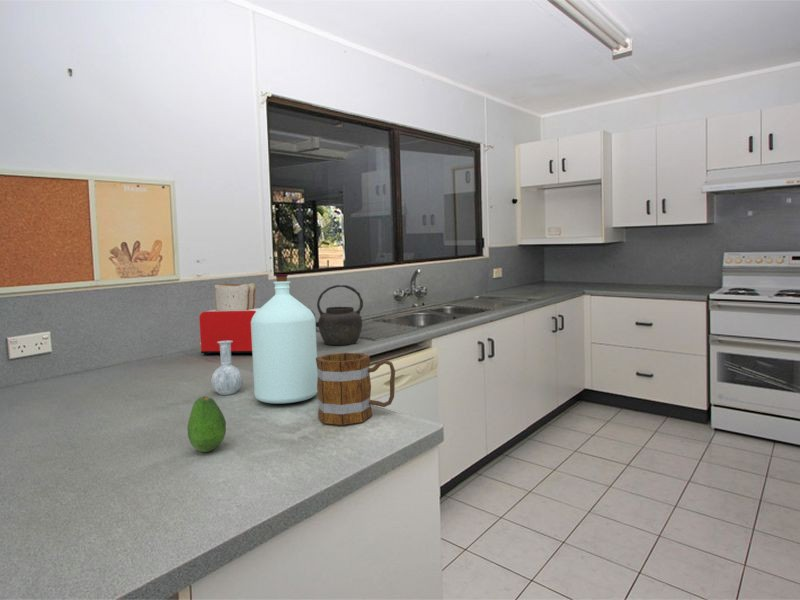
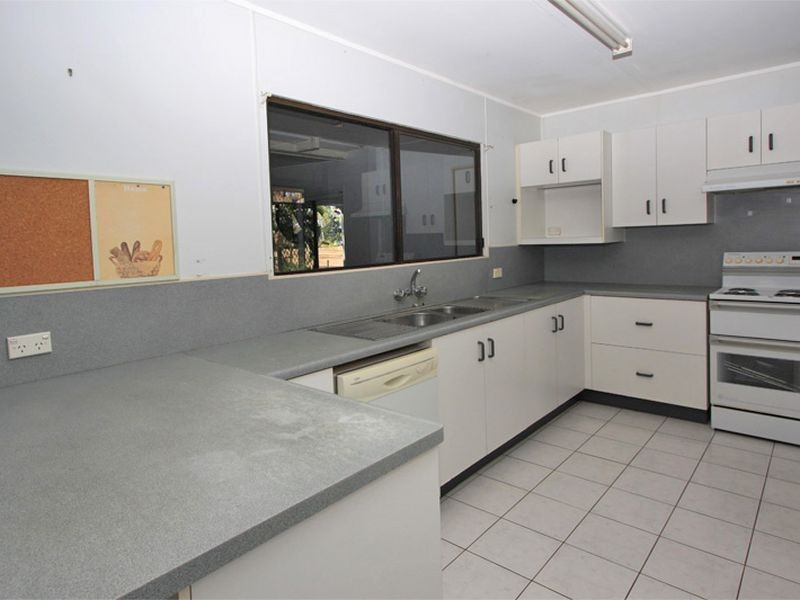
- kettle [311,284,364,346]
- toaster [198,282,261,356]
- fruit [186,395,227,453]
- bottle [210,273,318,404]
- mug [316,352,396,426]
